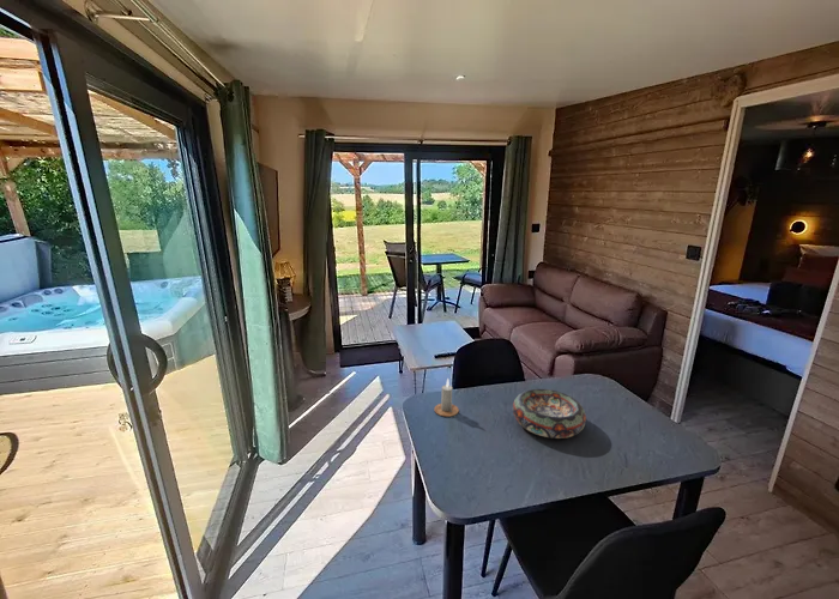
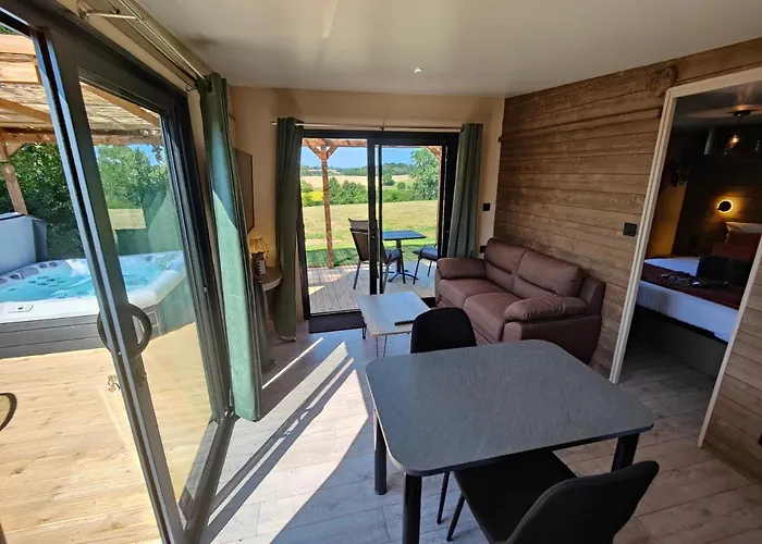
- candle [433,377,460,418]
- decorative bowl [512,388,587,440]
